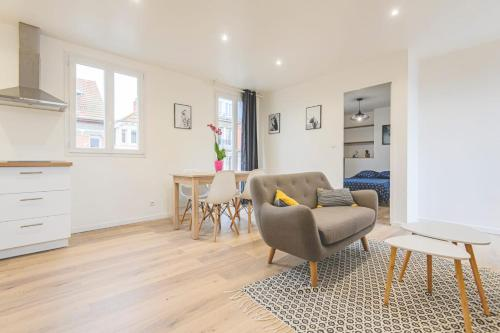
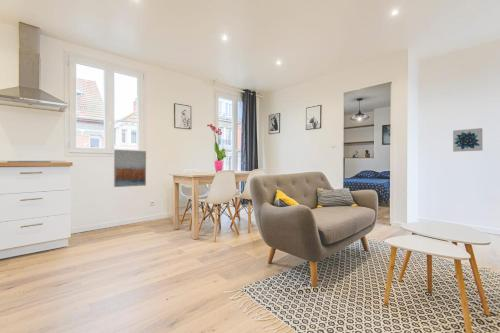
+ wall art [452,127,483,153]
+ wall art [113,149,147,188]
